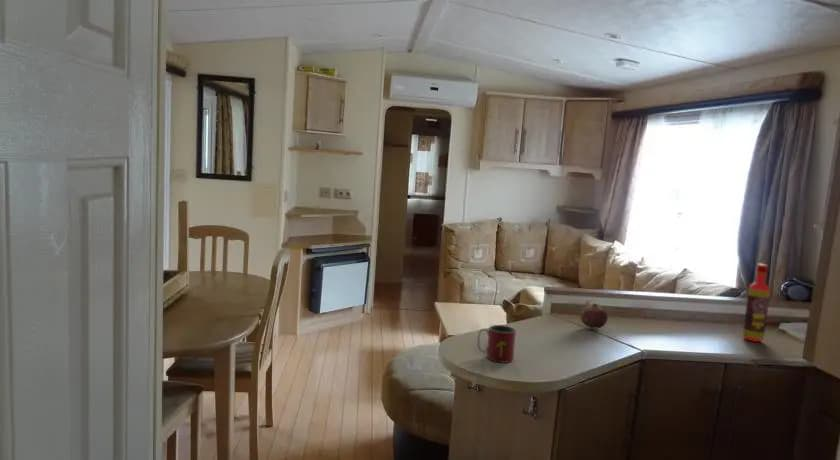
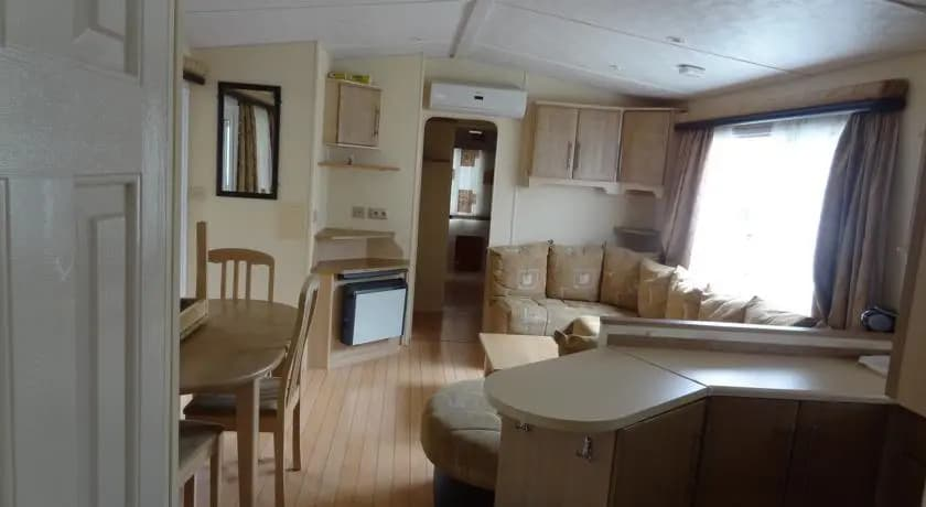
- fruit [579,302,609,329]
- bottle [742,263,771,343]
- mug [476,324,517,364]
